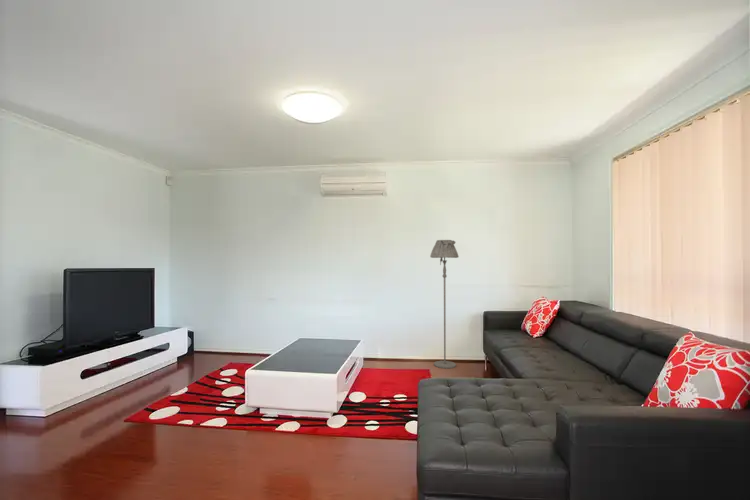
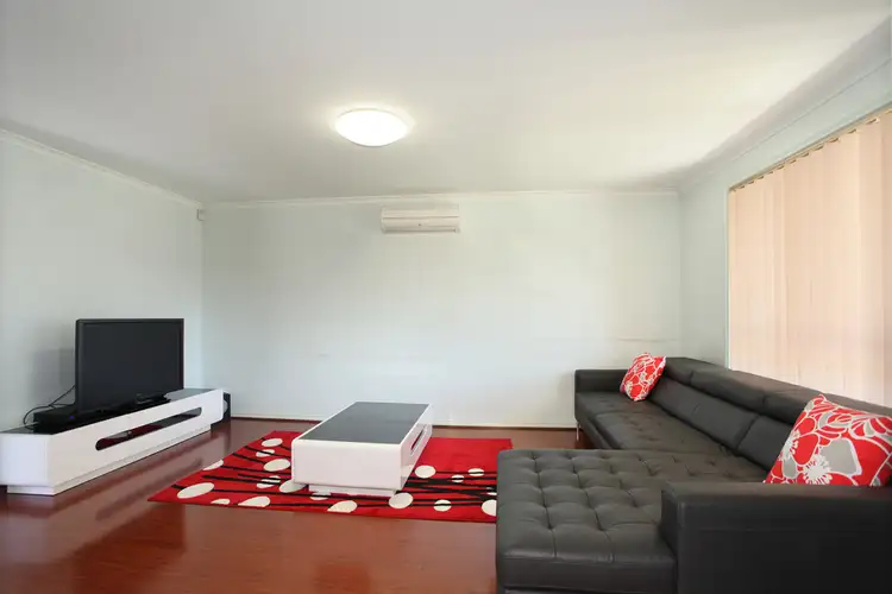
- floor lamp [429,239,460,369]
